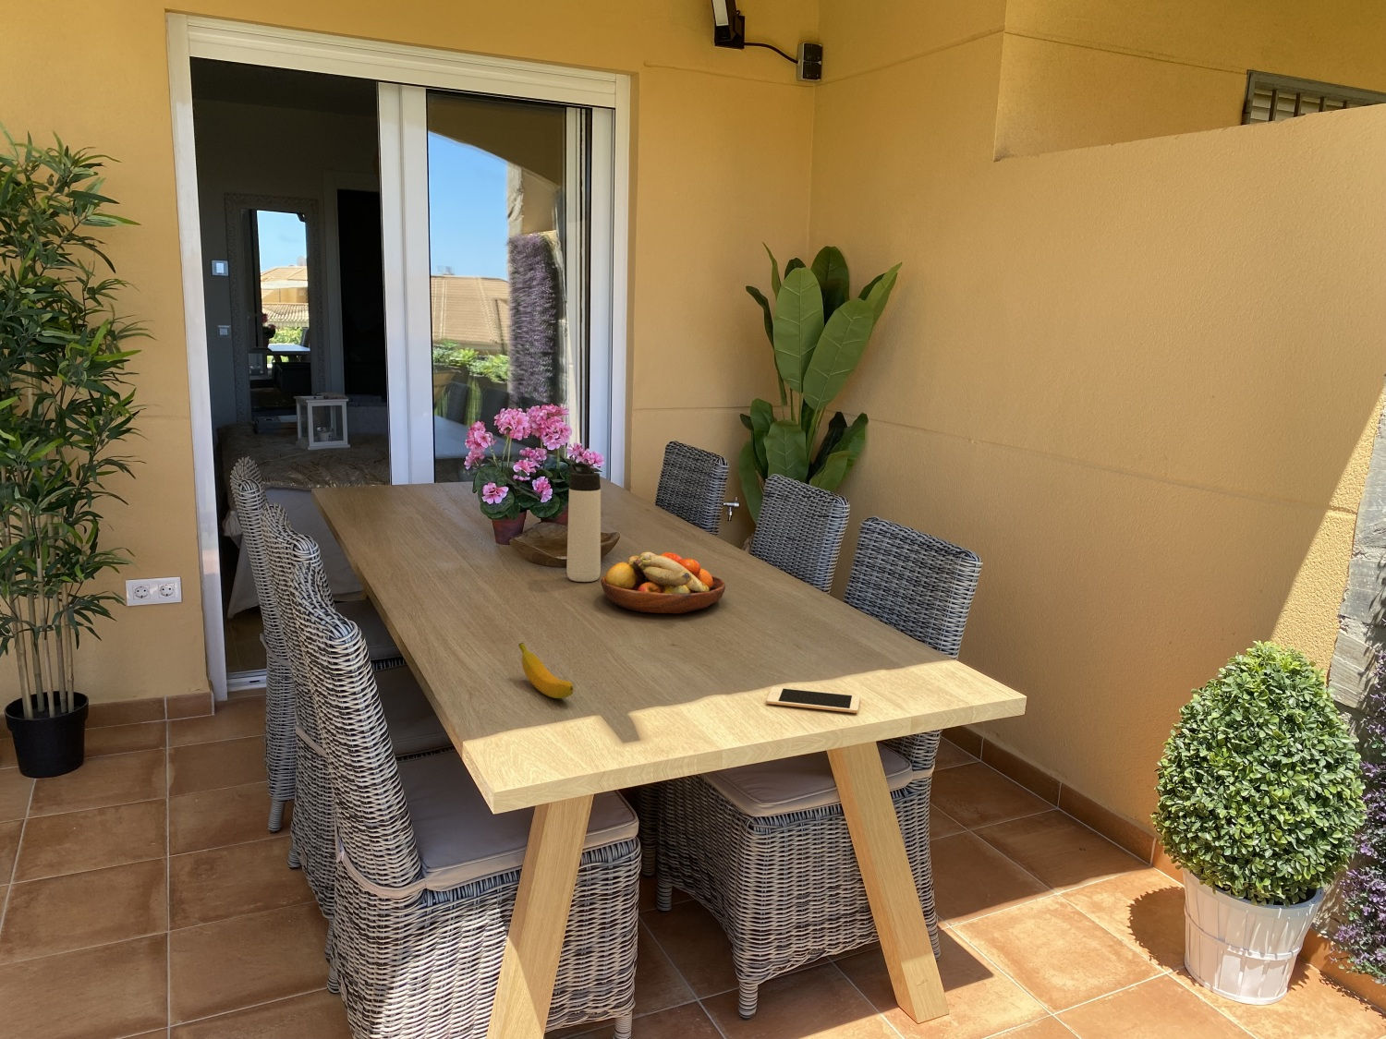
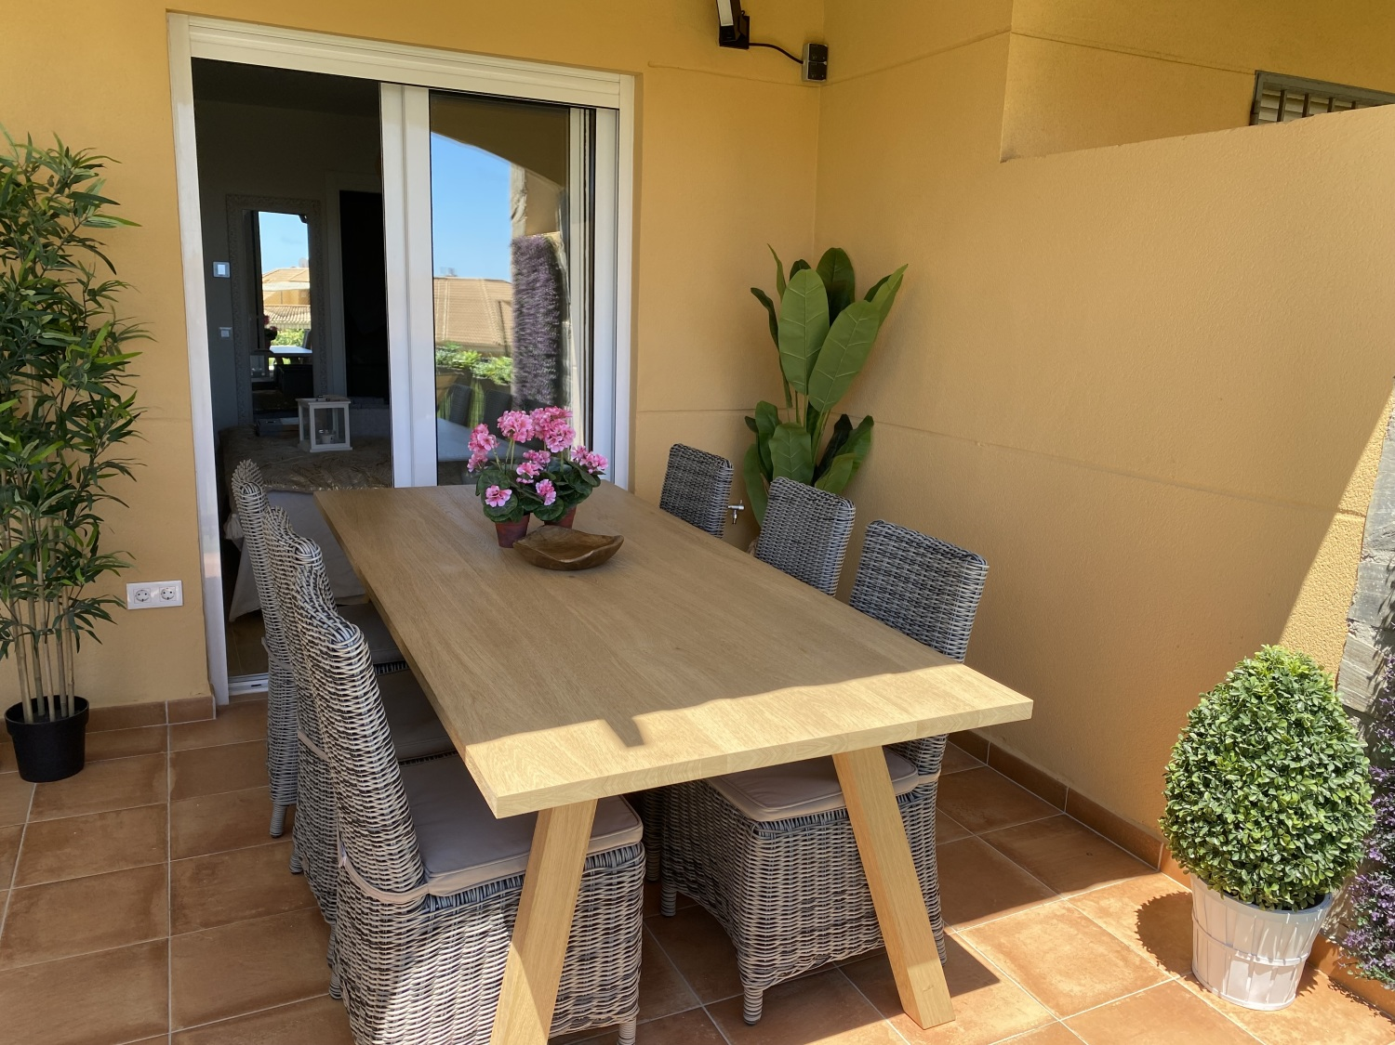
- cell phone [766,686,861,714]
- thermos bottle [565,463,601,583]
- banana [517,642,575,700]
- fruit bowl [599,551,726,614]
